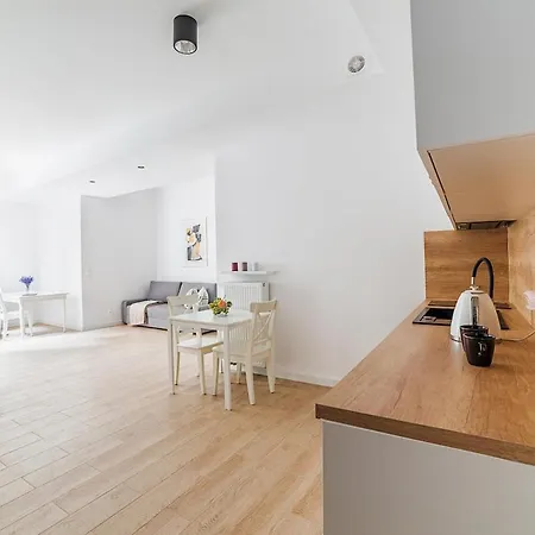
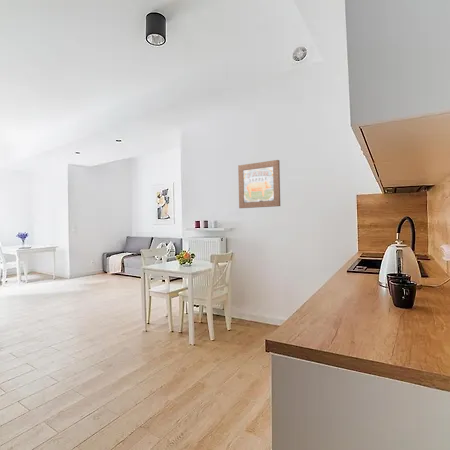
+ wall art [237,159,281,209]
